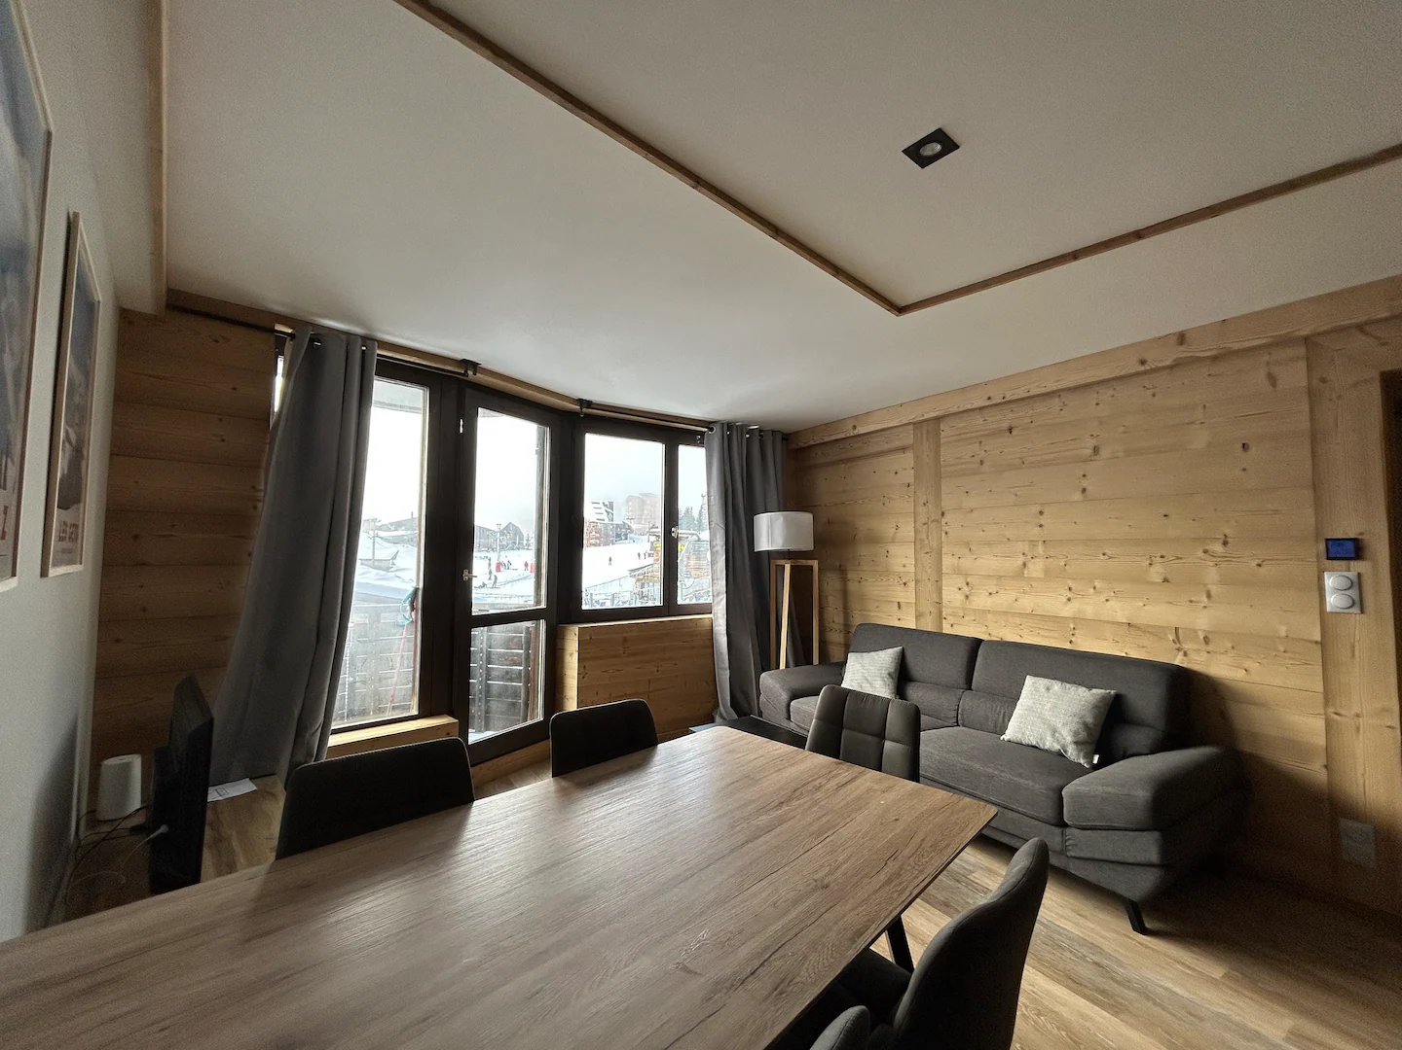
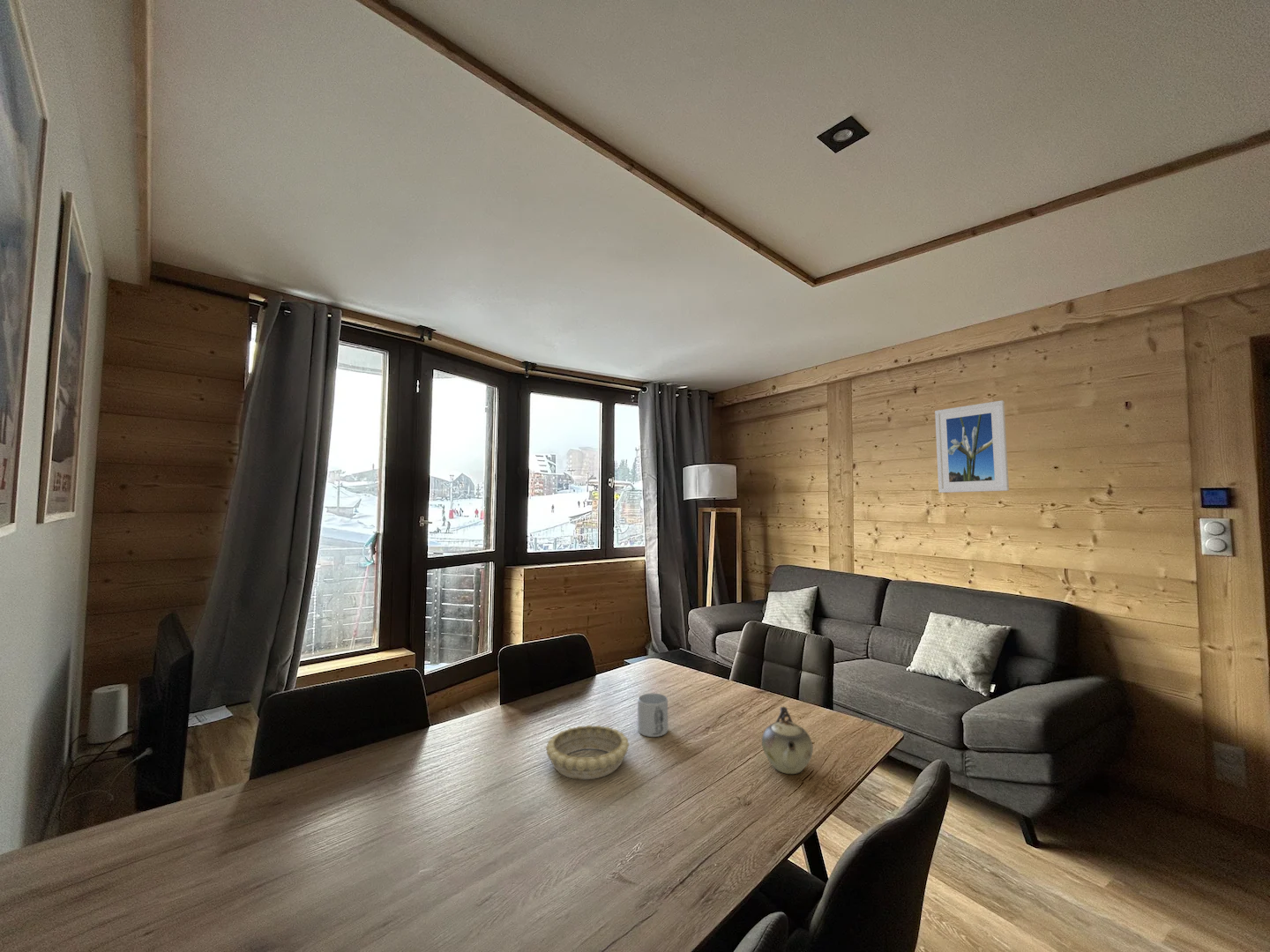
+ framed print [934,399,1010,494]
+ decorative bowl [545,725,630,780]
+ teapot [761,706,814,775]
+ mug [637,693,669,738]
